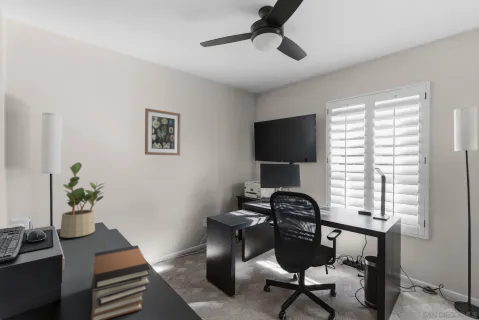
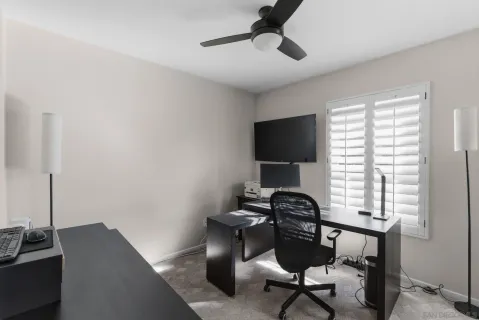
- wall art [144,107,181,156]
- potted plant [59,162,106,239]
- book stack [89,244,151,320]
